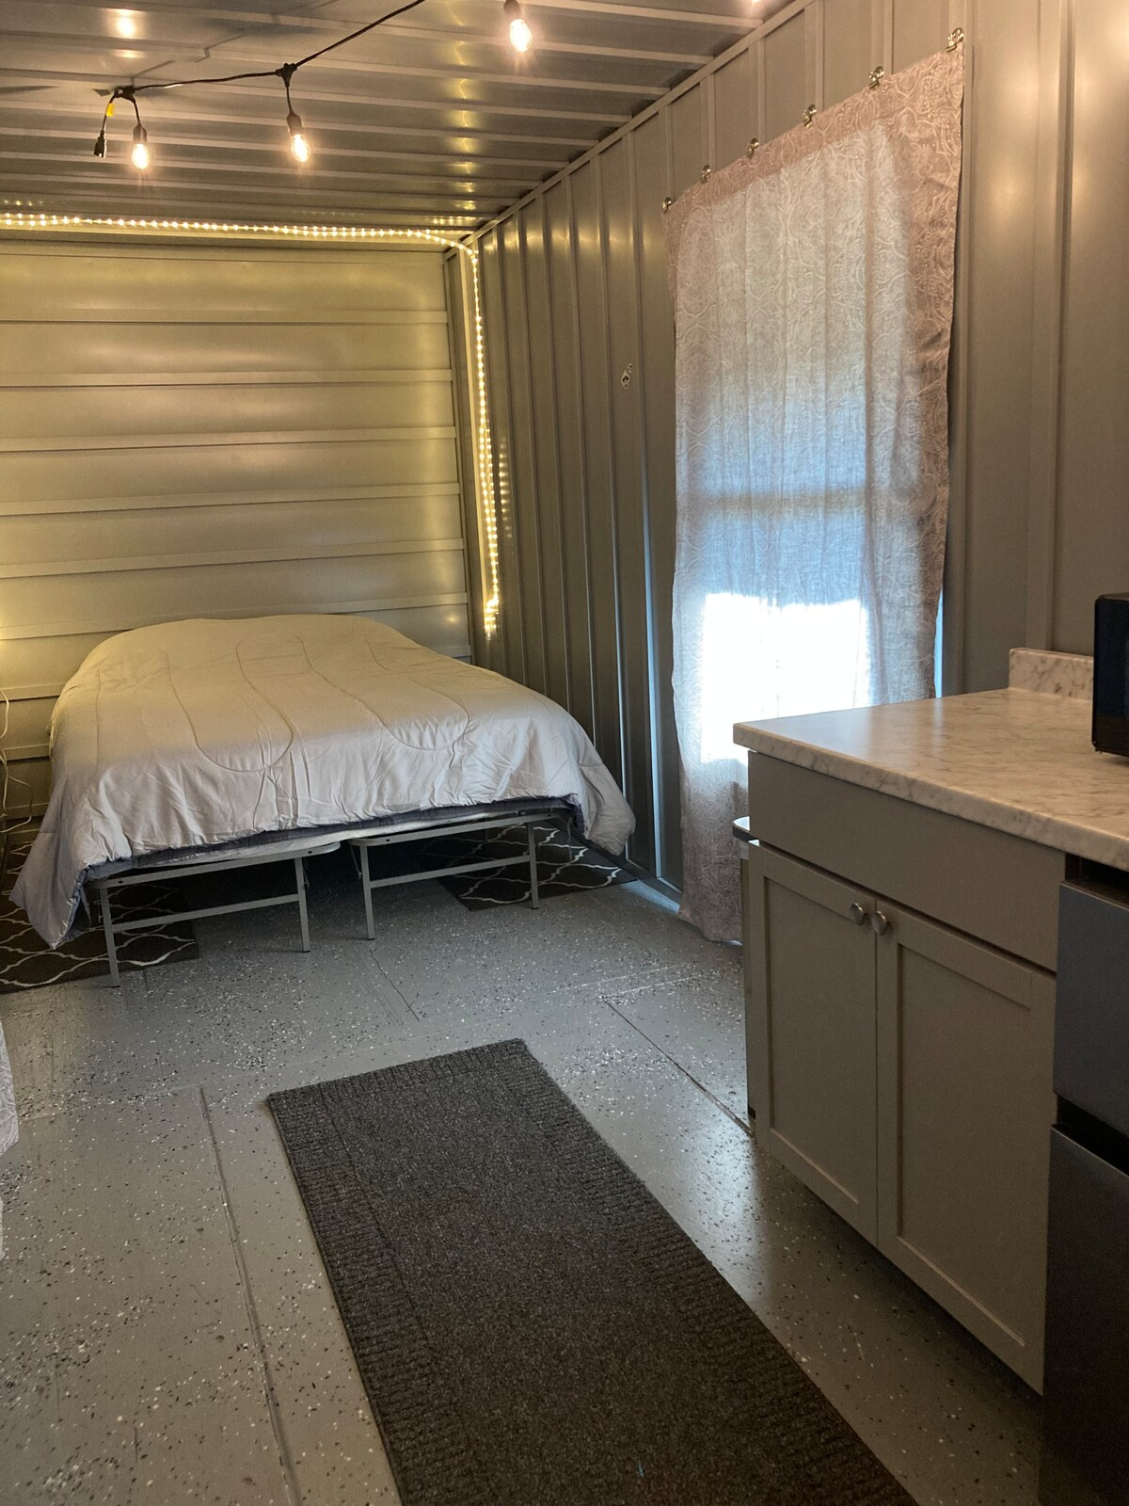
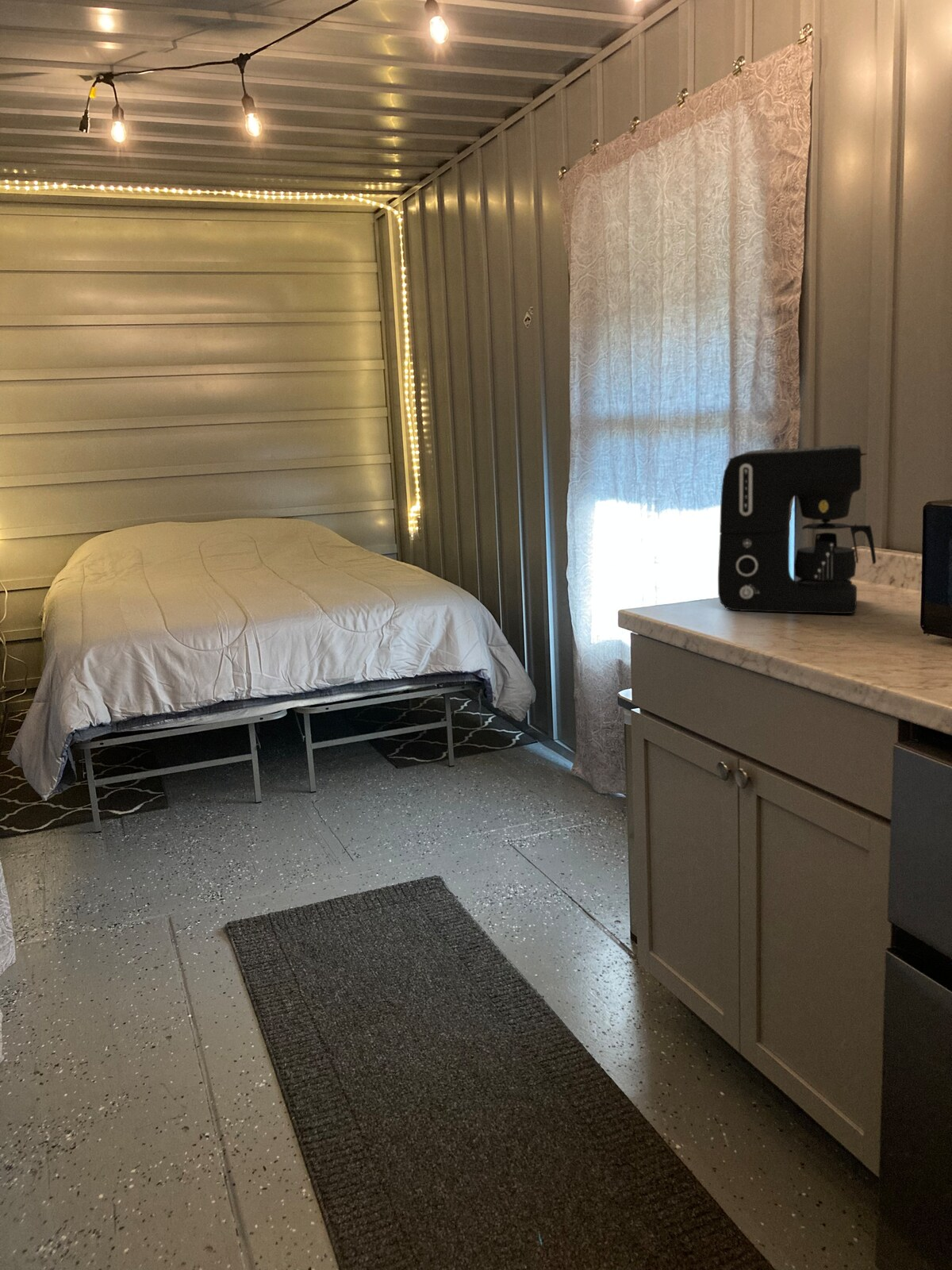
+ coffee maker [717,444,877,614]
